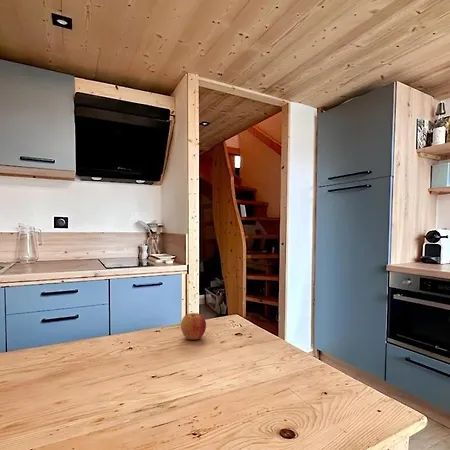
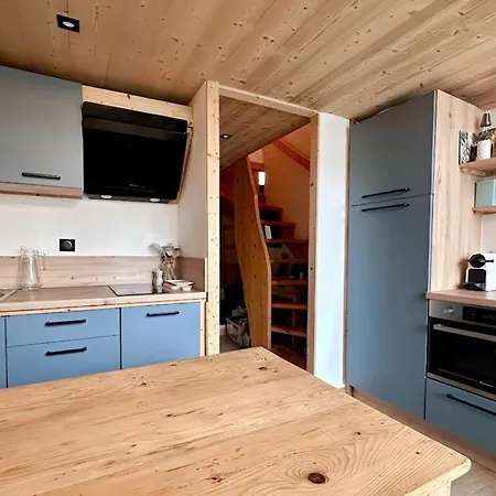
- apple [180,312,207,341]
